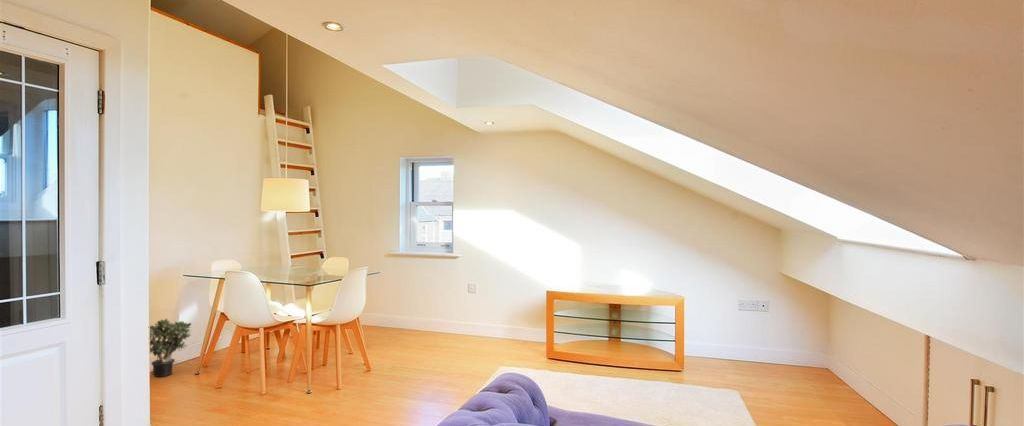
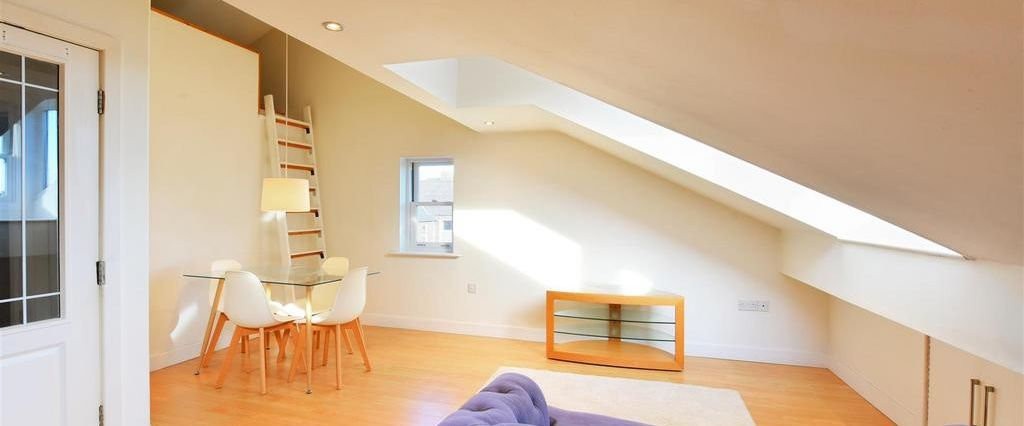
- potted plant [149,318,192,378]
